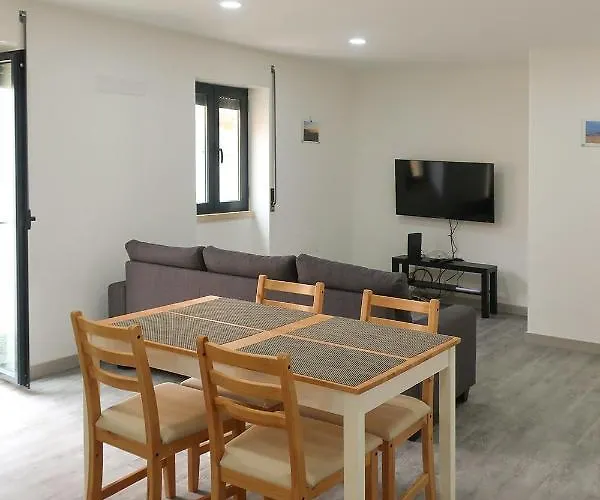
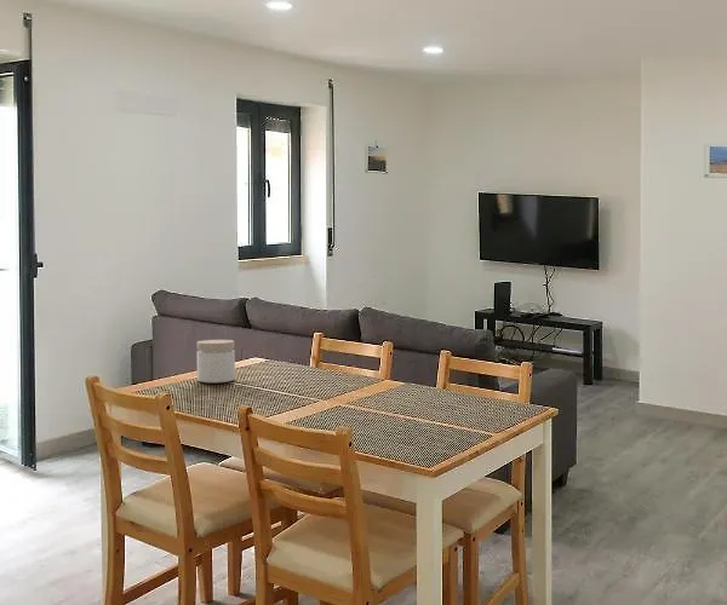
+ jar [196,339,236,384]
